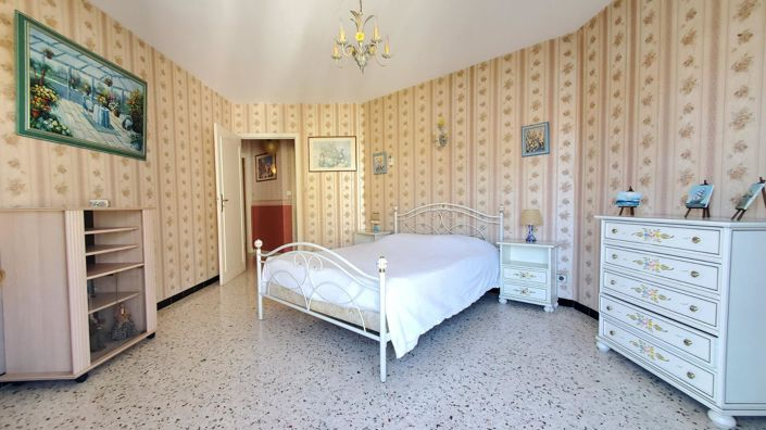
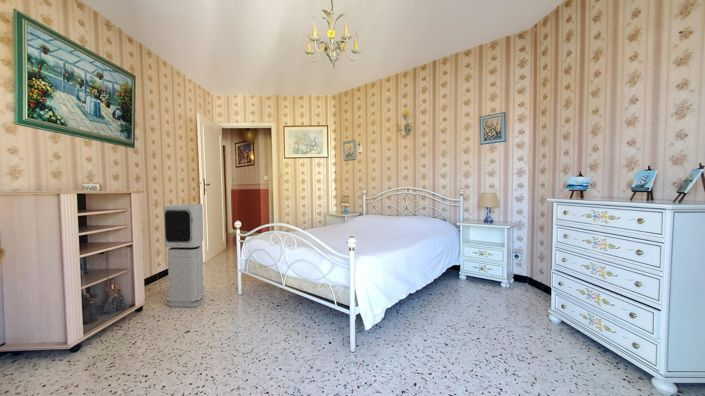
+ air purifier [163,203,206,308]
